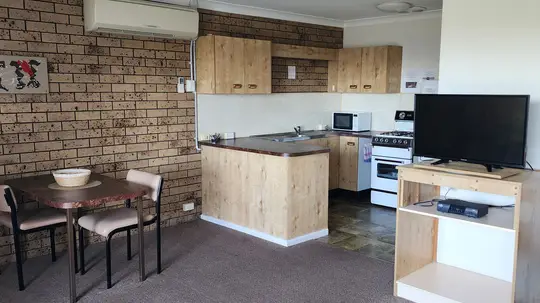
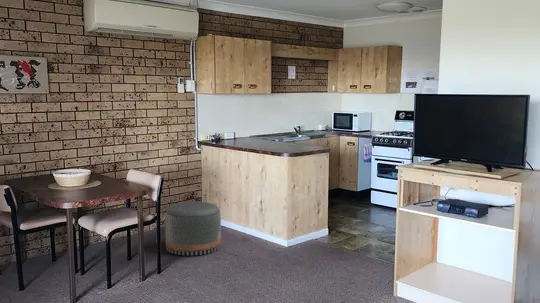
+ pouf [164,200,222,256]
